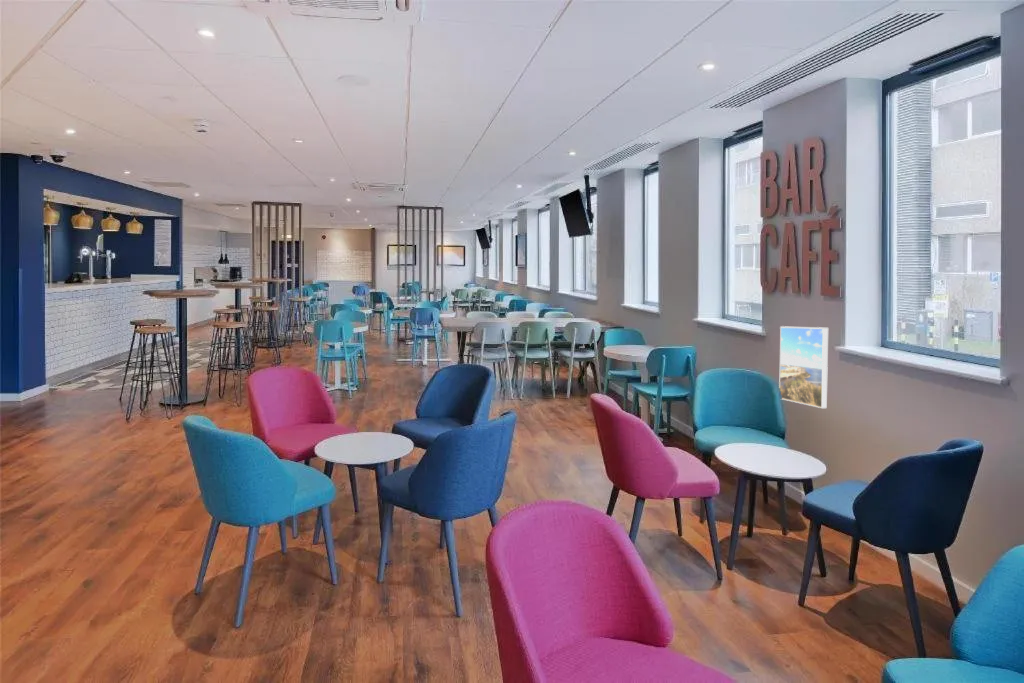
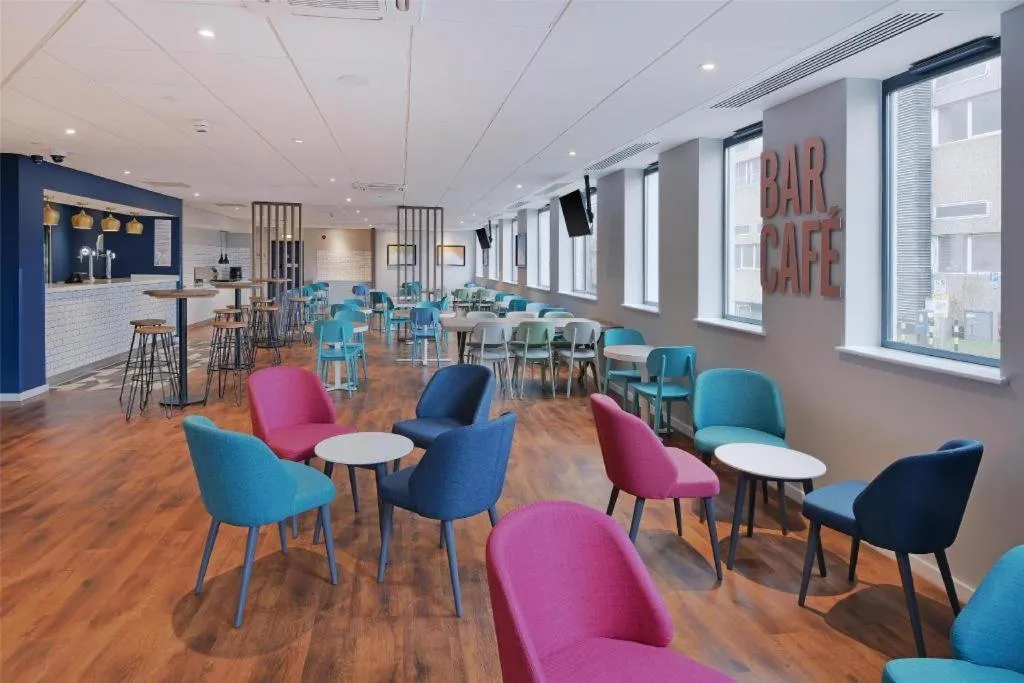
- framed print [778,325,829,409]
